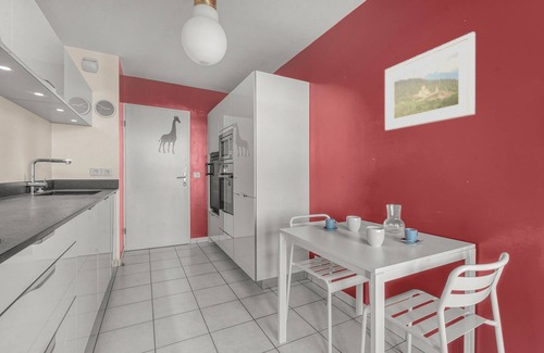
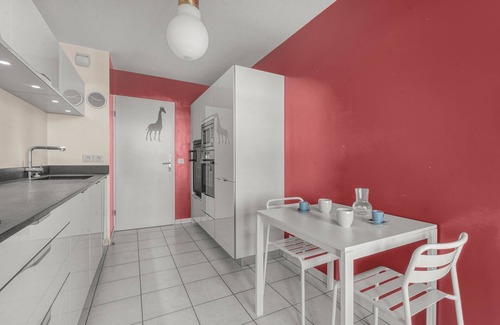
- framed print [384,30,477,131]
